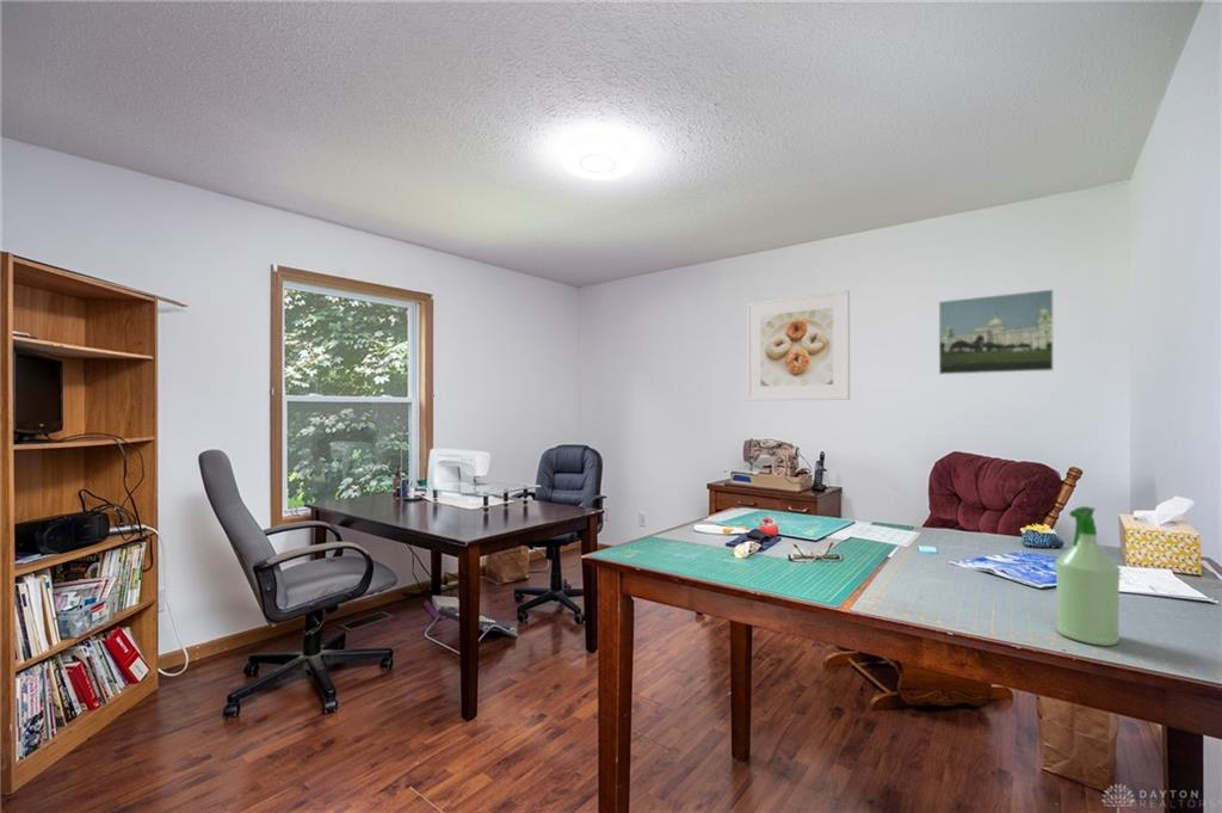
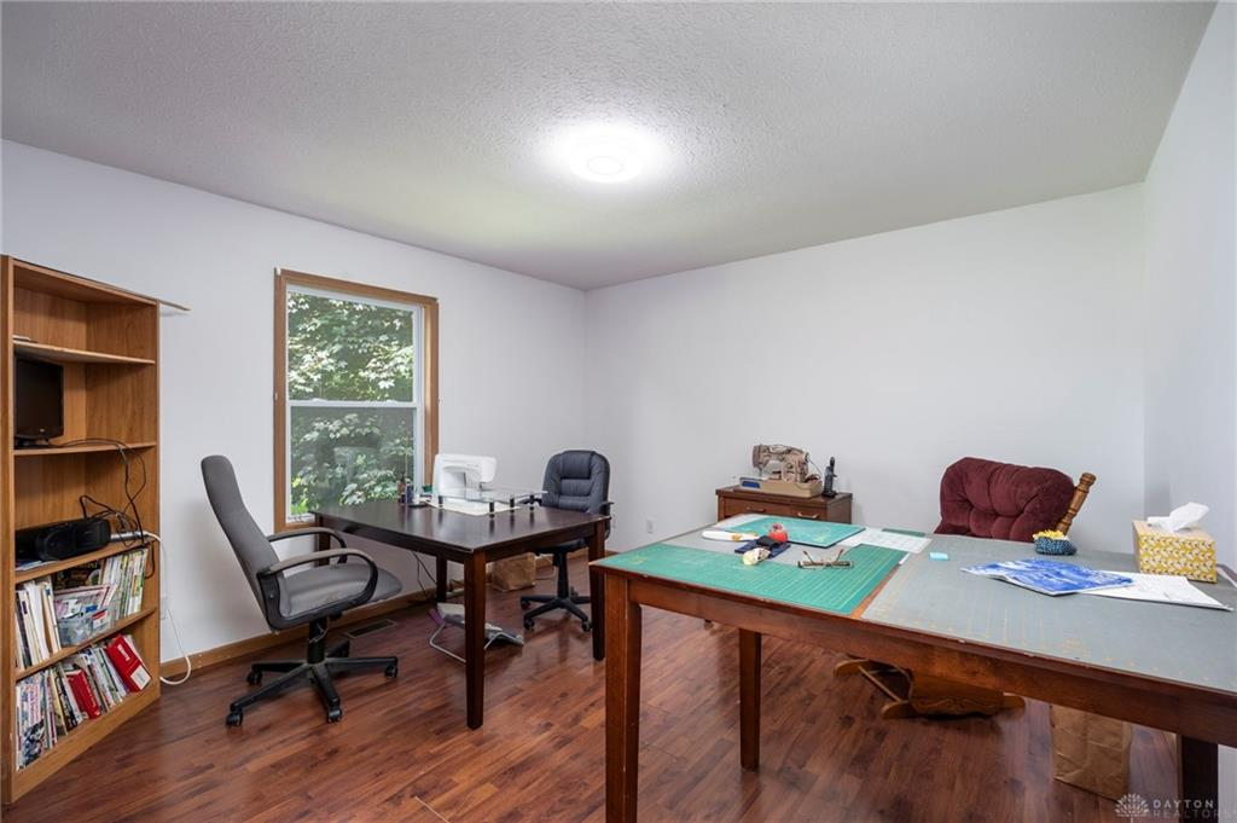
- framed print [746,289,851,402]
- spray bottle [1054,505,1122,647]
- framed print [938,288,1055,376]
